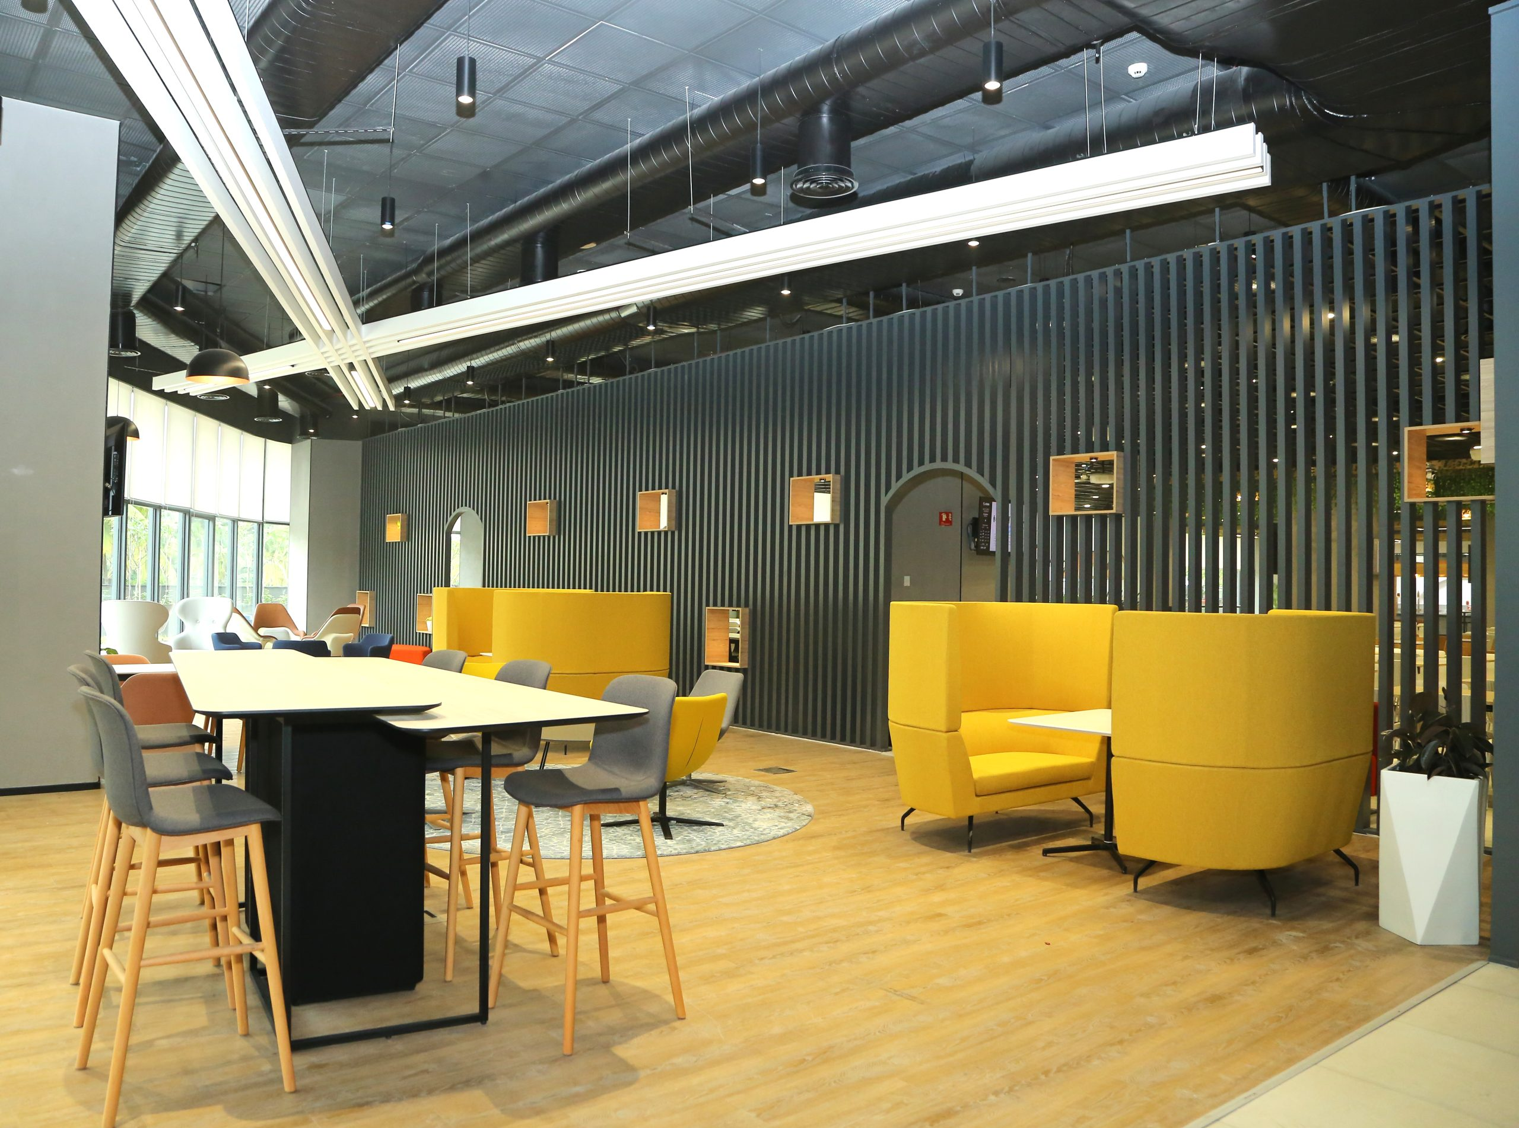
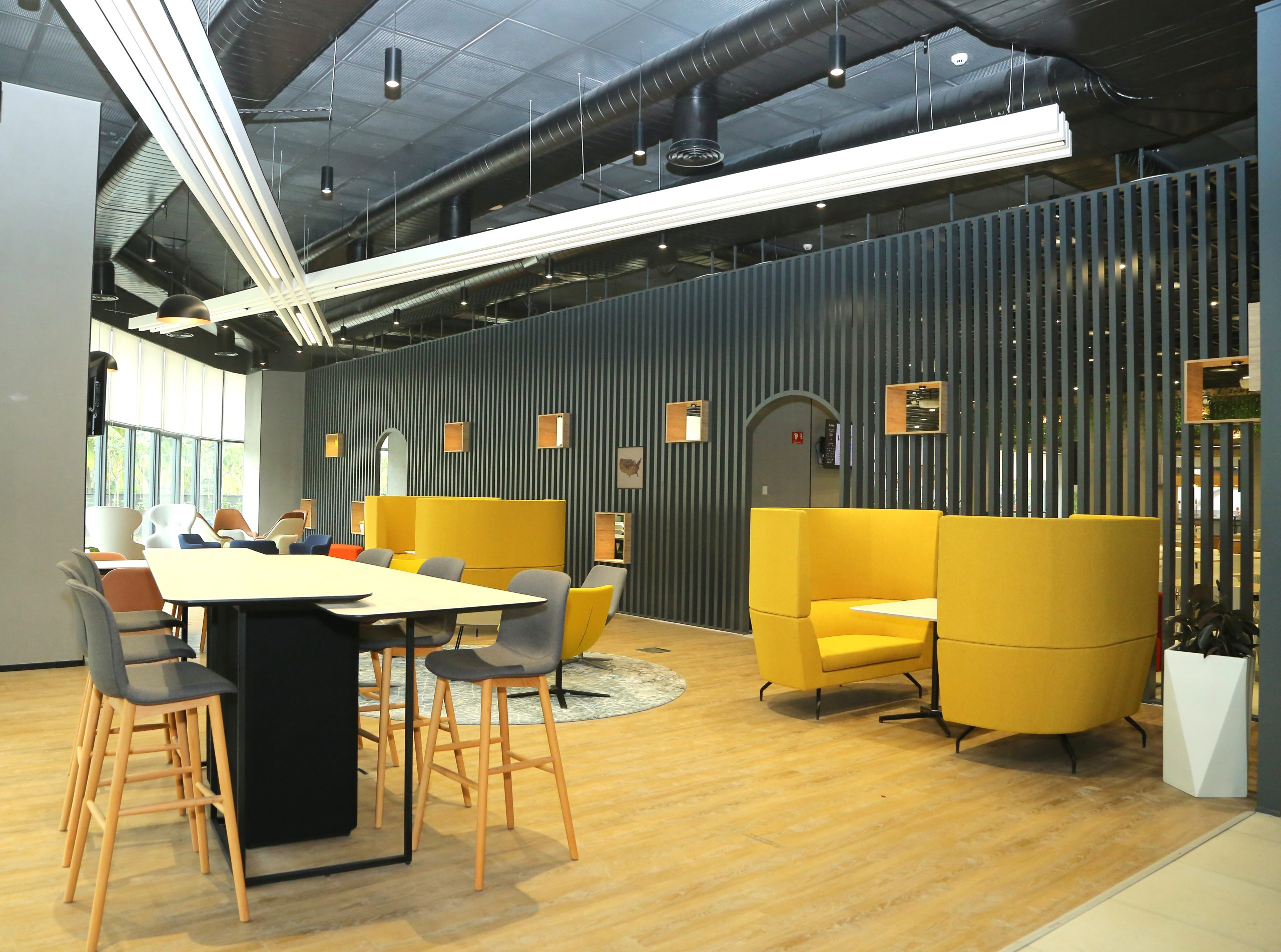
+ wall art [615,445,647,490]
